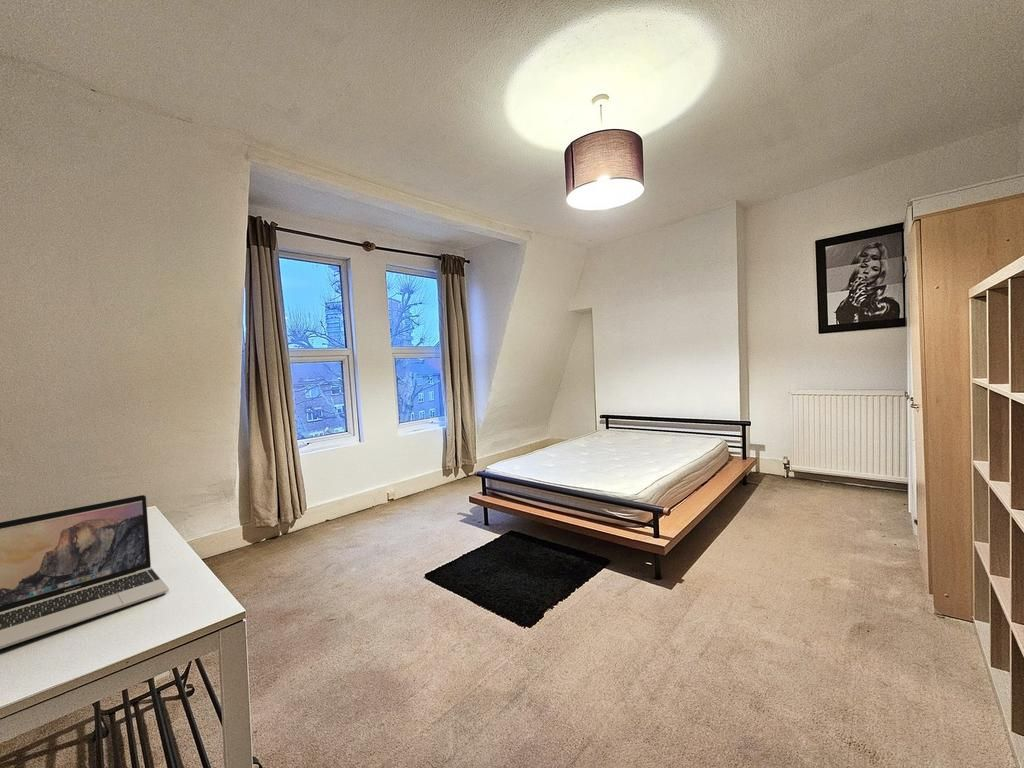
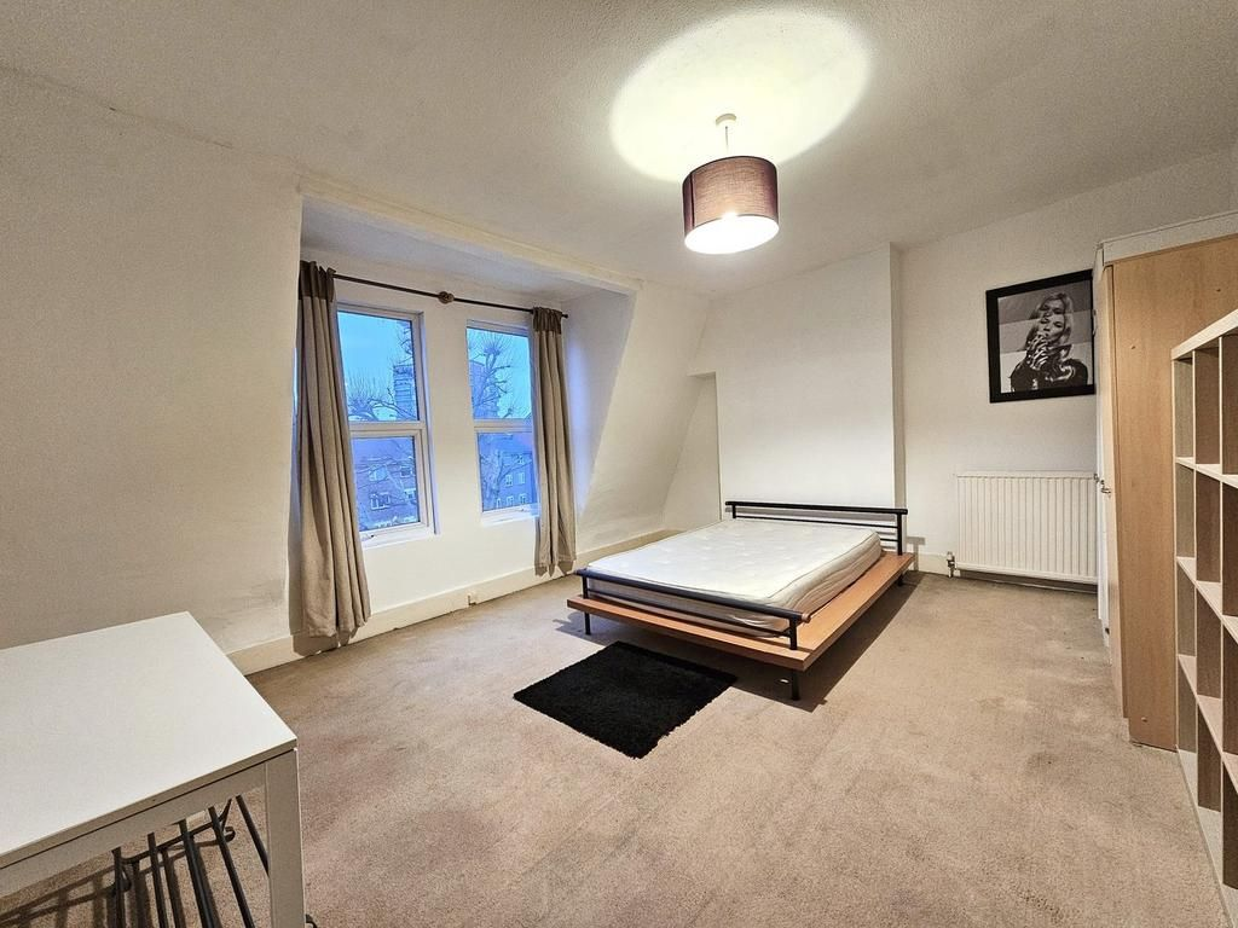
- laptop [0,494,170,650]
